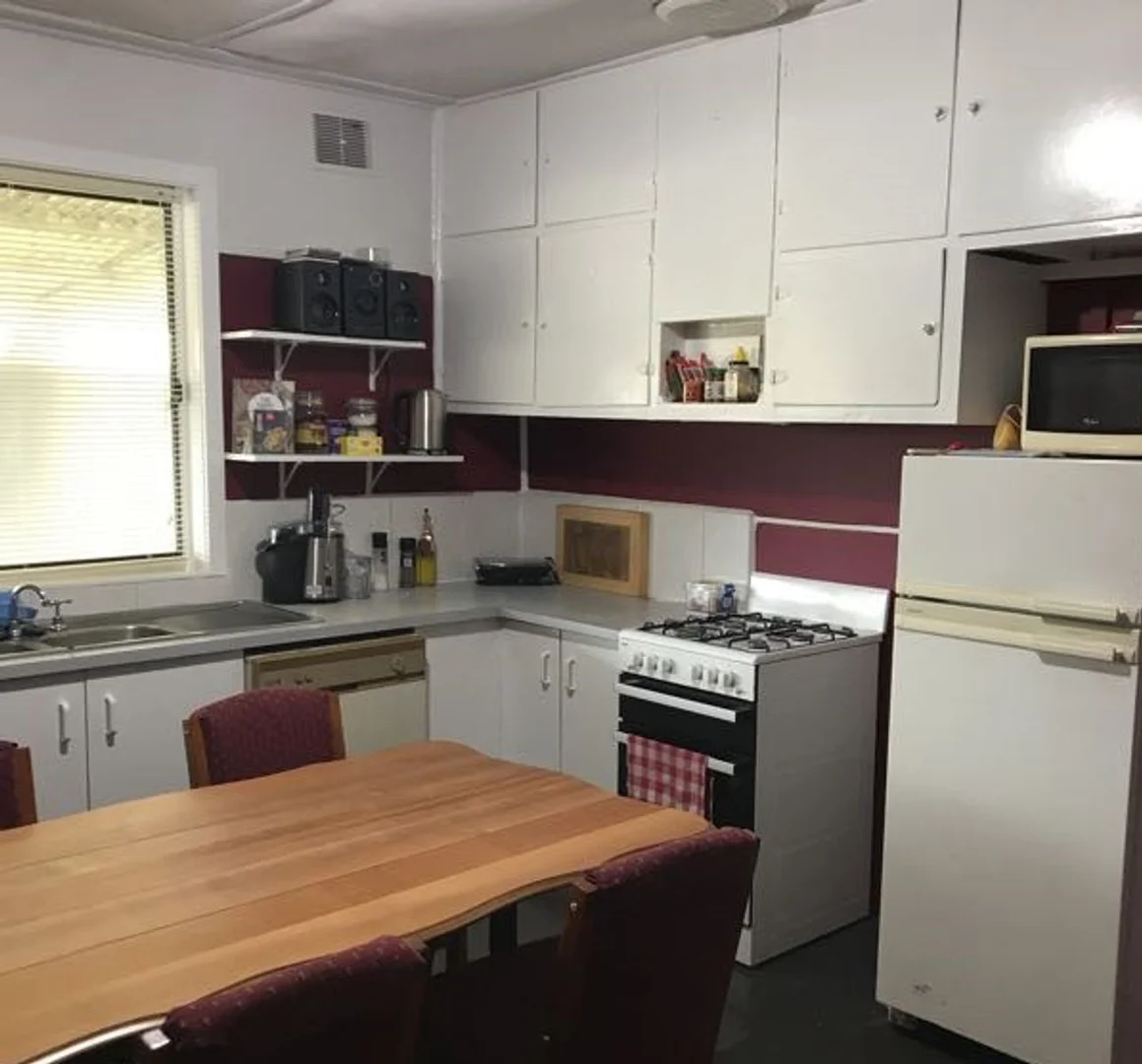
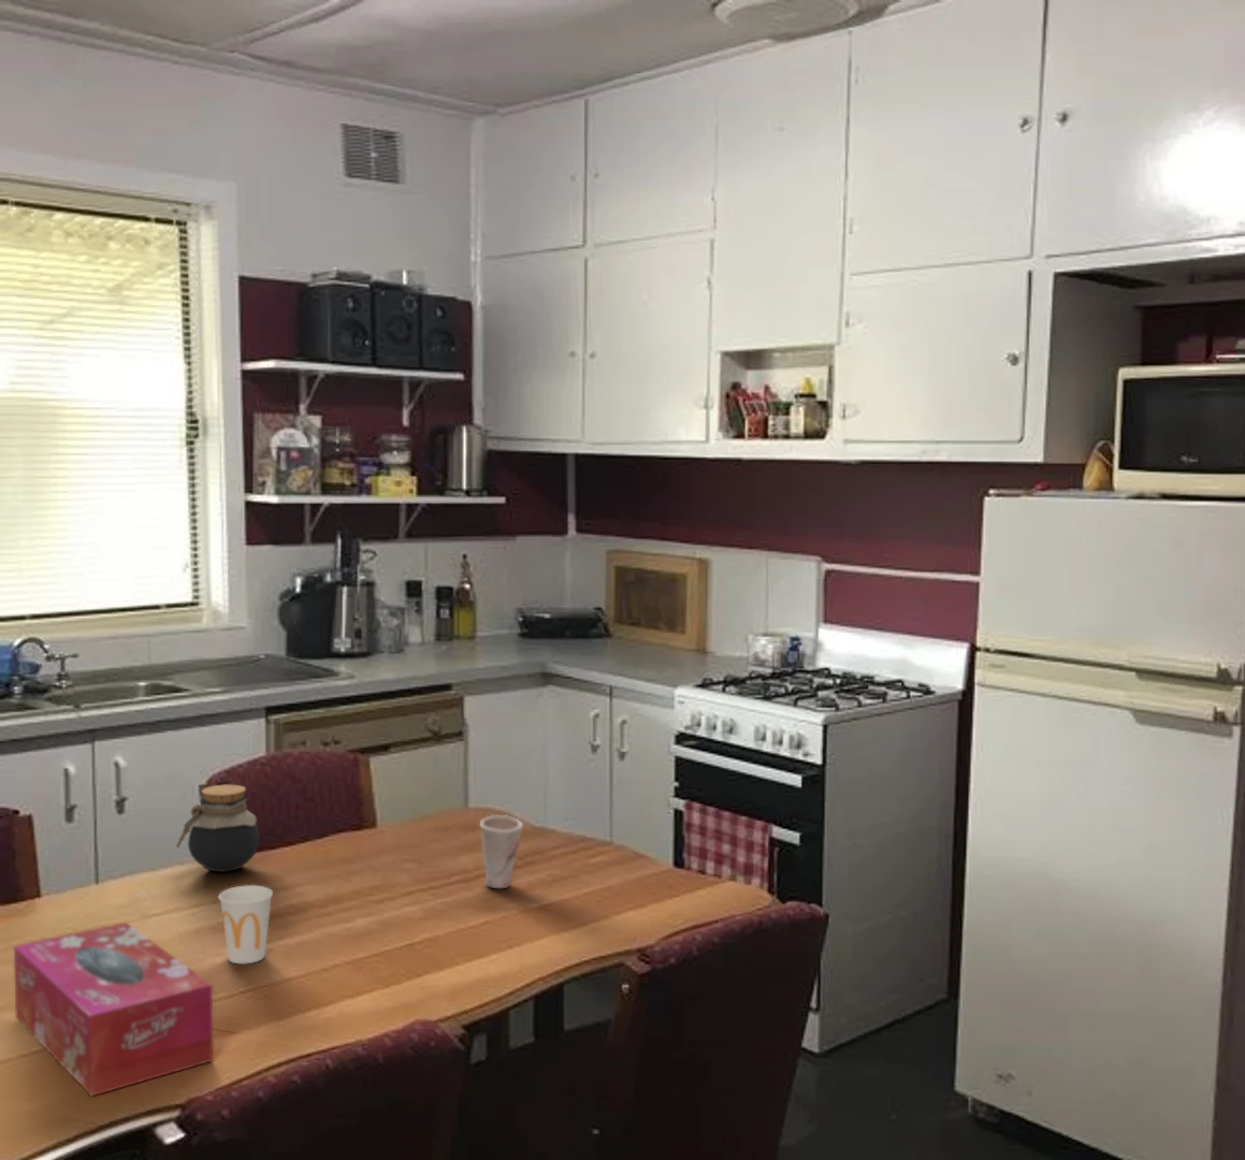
+ cup [218,884,274,965]
+ tissue box [13,921,214,1098]
+ cup [479,814,524,890]
+ jar [176,783,259,873]
